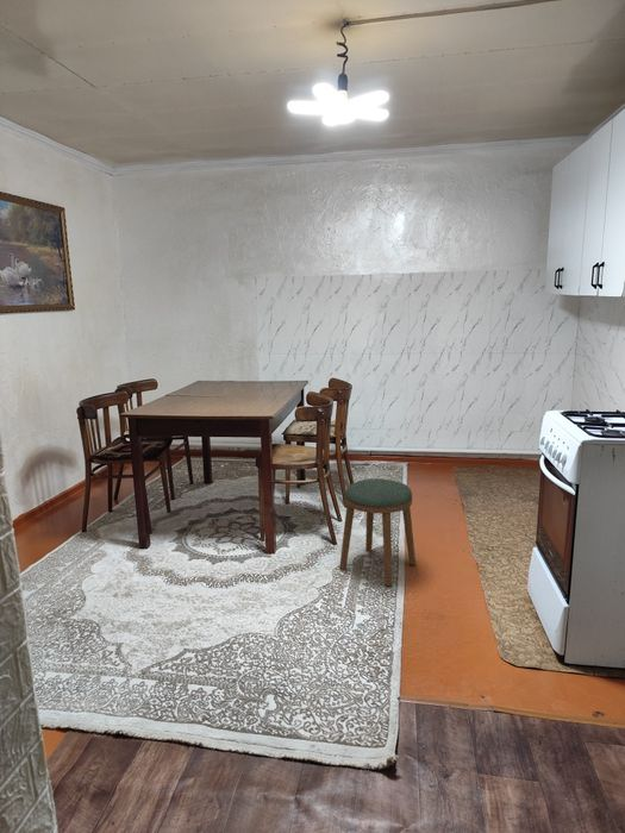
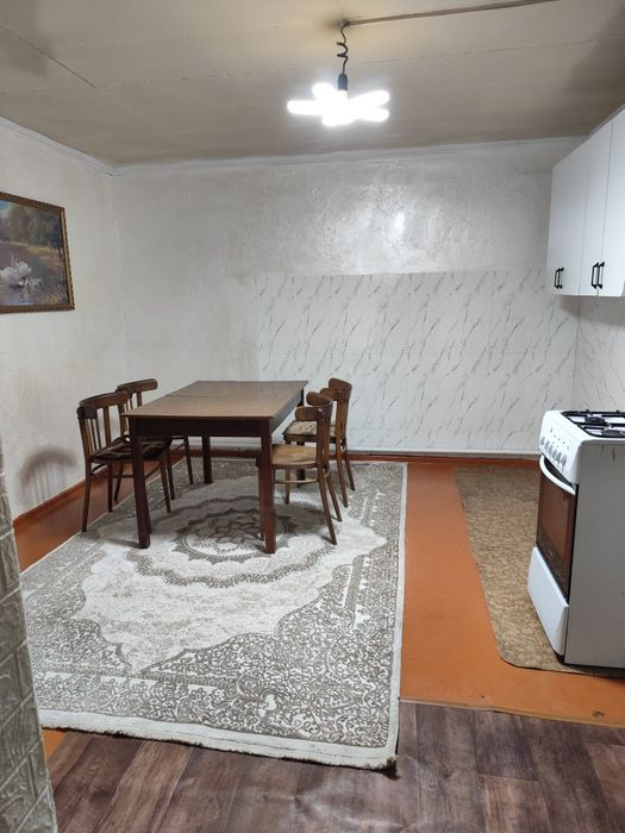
- stool [338,477,417,587]
